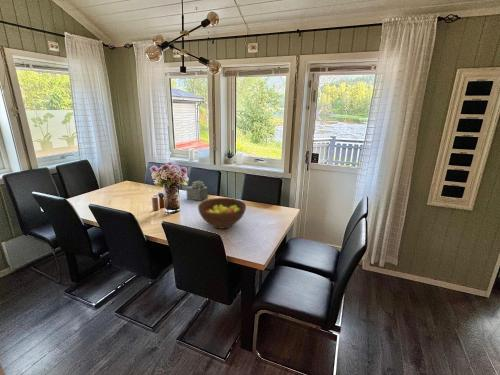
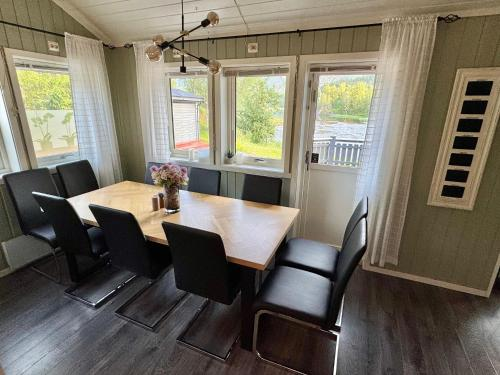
- succulent plant [186,179,209,202]
- fruit bowl [197,197,247,230]
